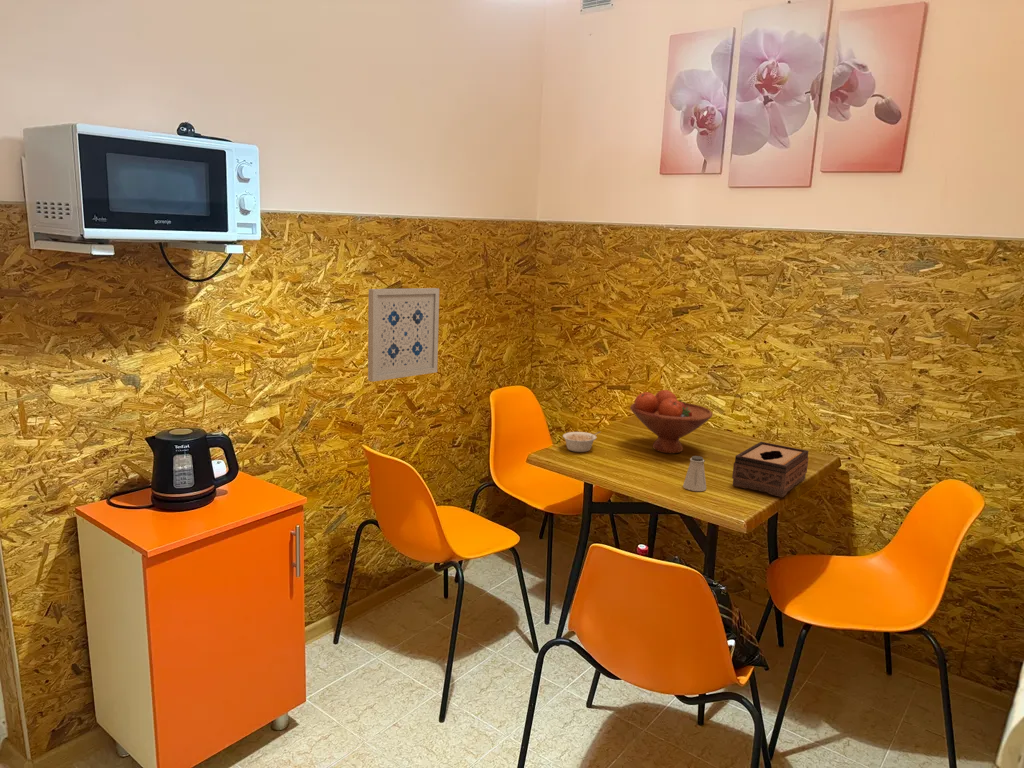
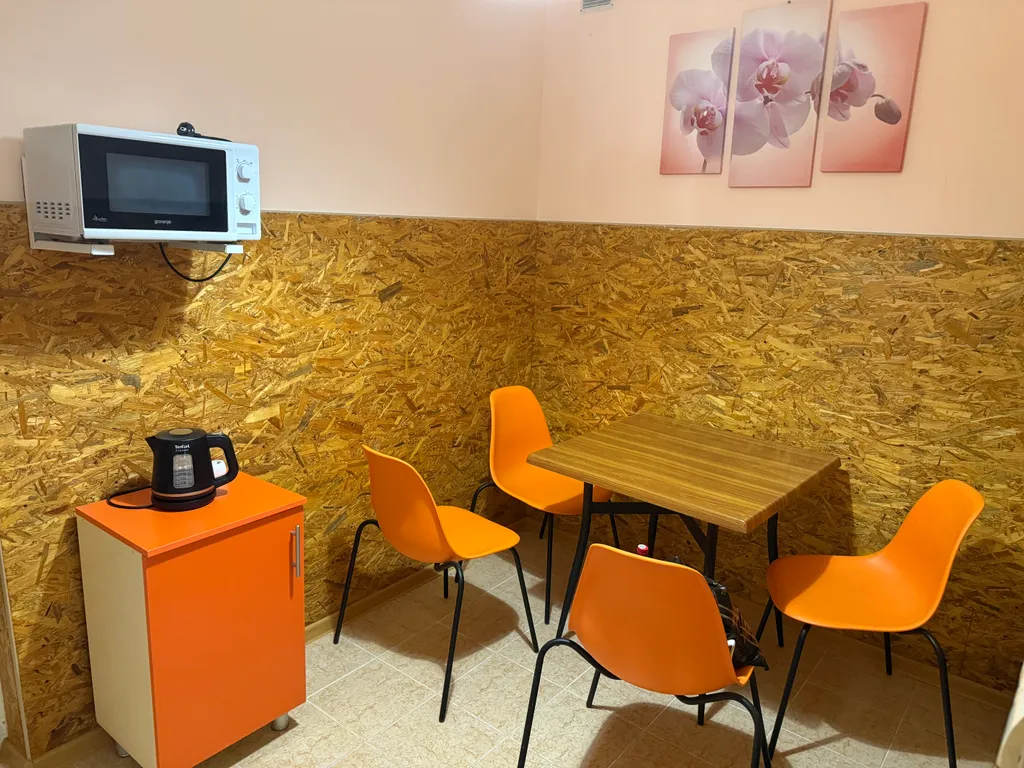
- wall art [367,287,440,383]
- tissue box [731,441,810,498]
- saltshaker [682,455,707,492]
- fruit bowl [629,389,714,454]
- legume [562,430,602,453]
